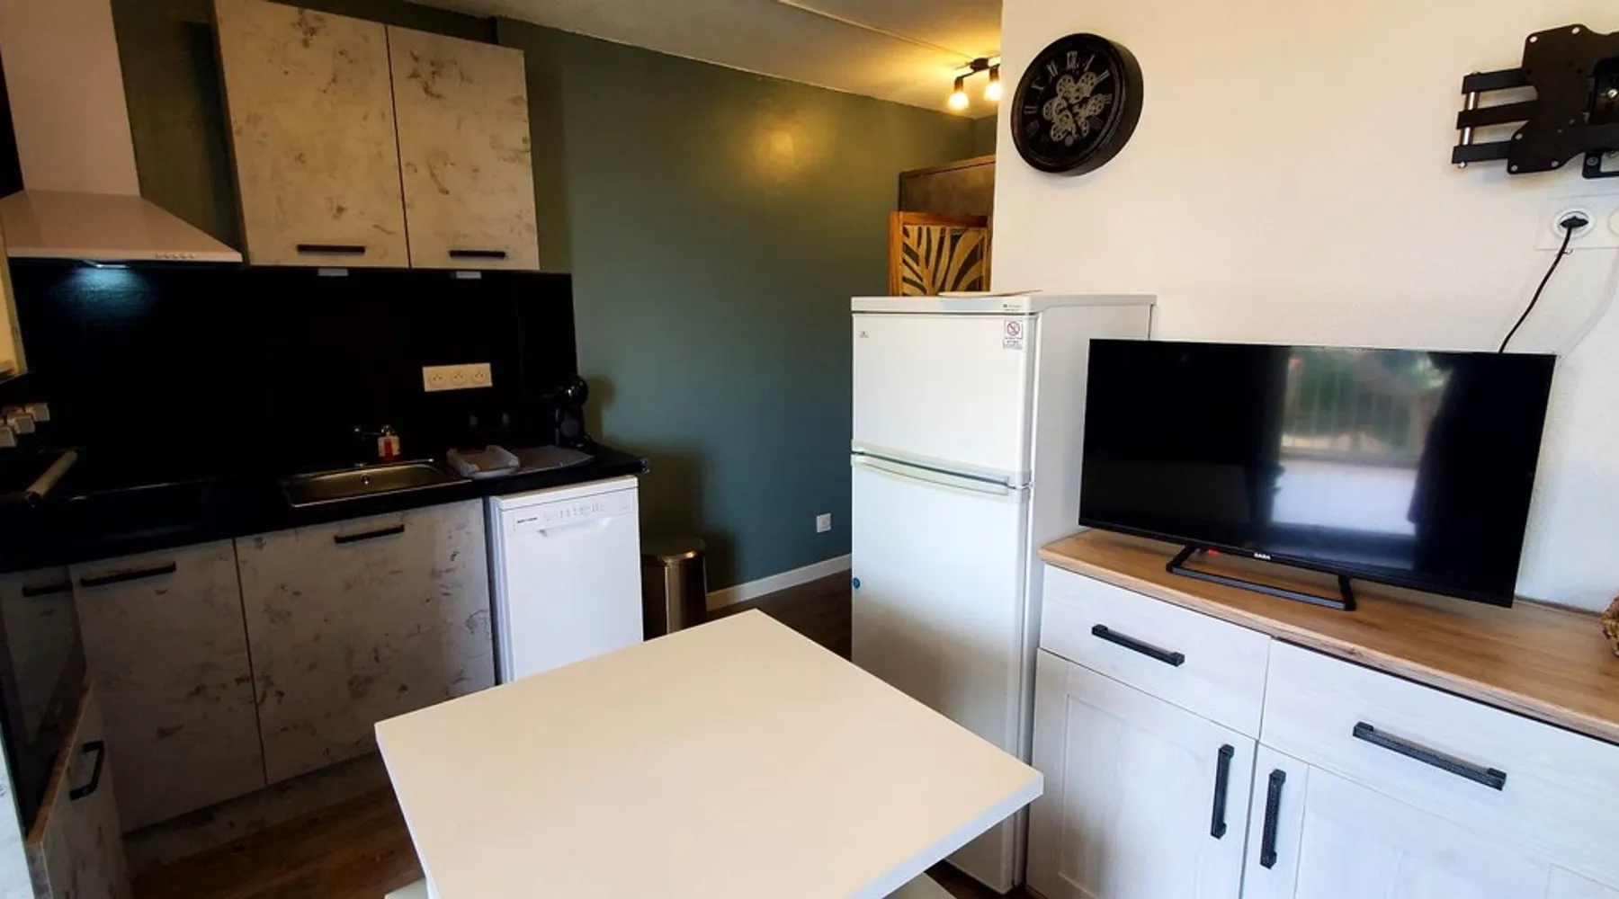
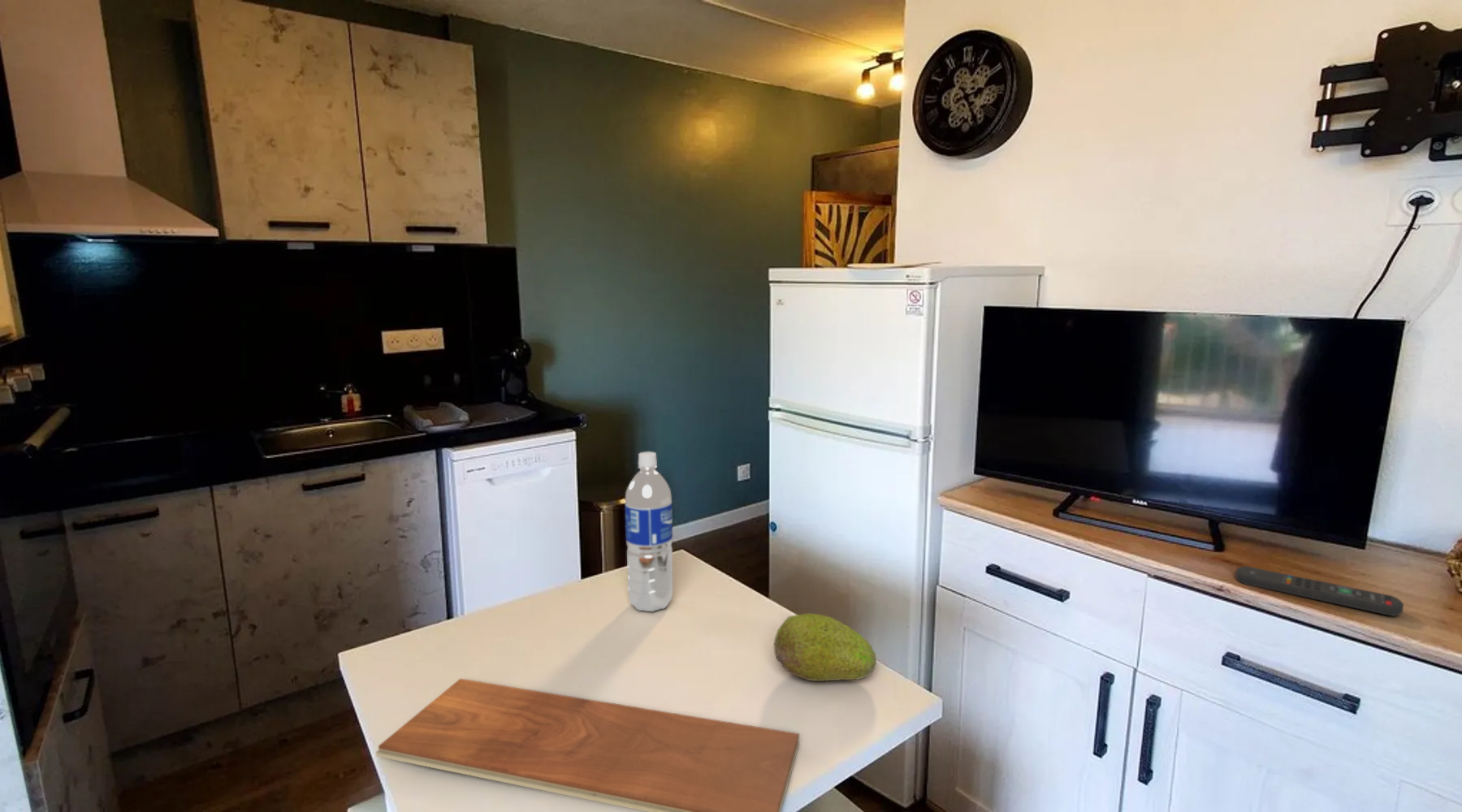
+ remote control [1235,565,1404,617]
+ chopping board [374,678,800,812]
+ water bottle [625,451,673,612]
+ fruit [773,612,877,682]
